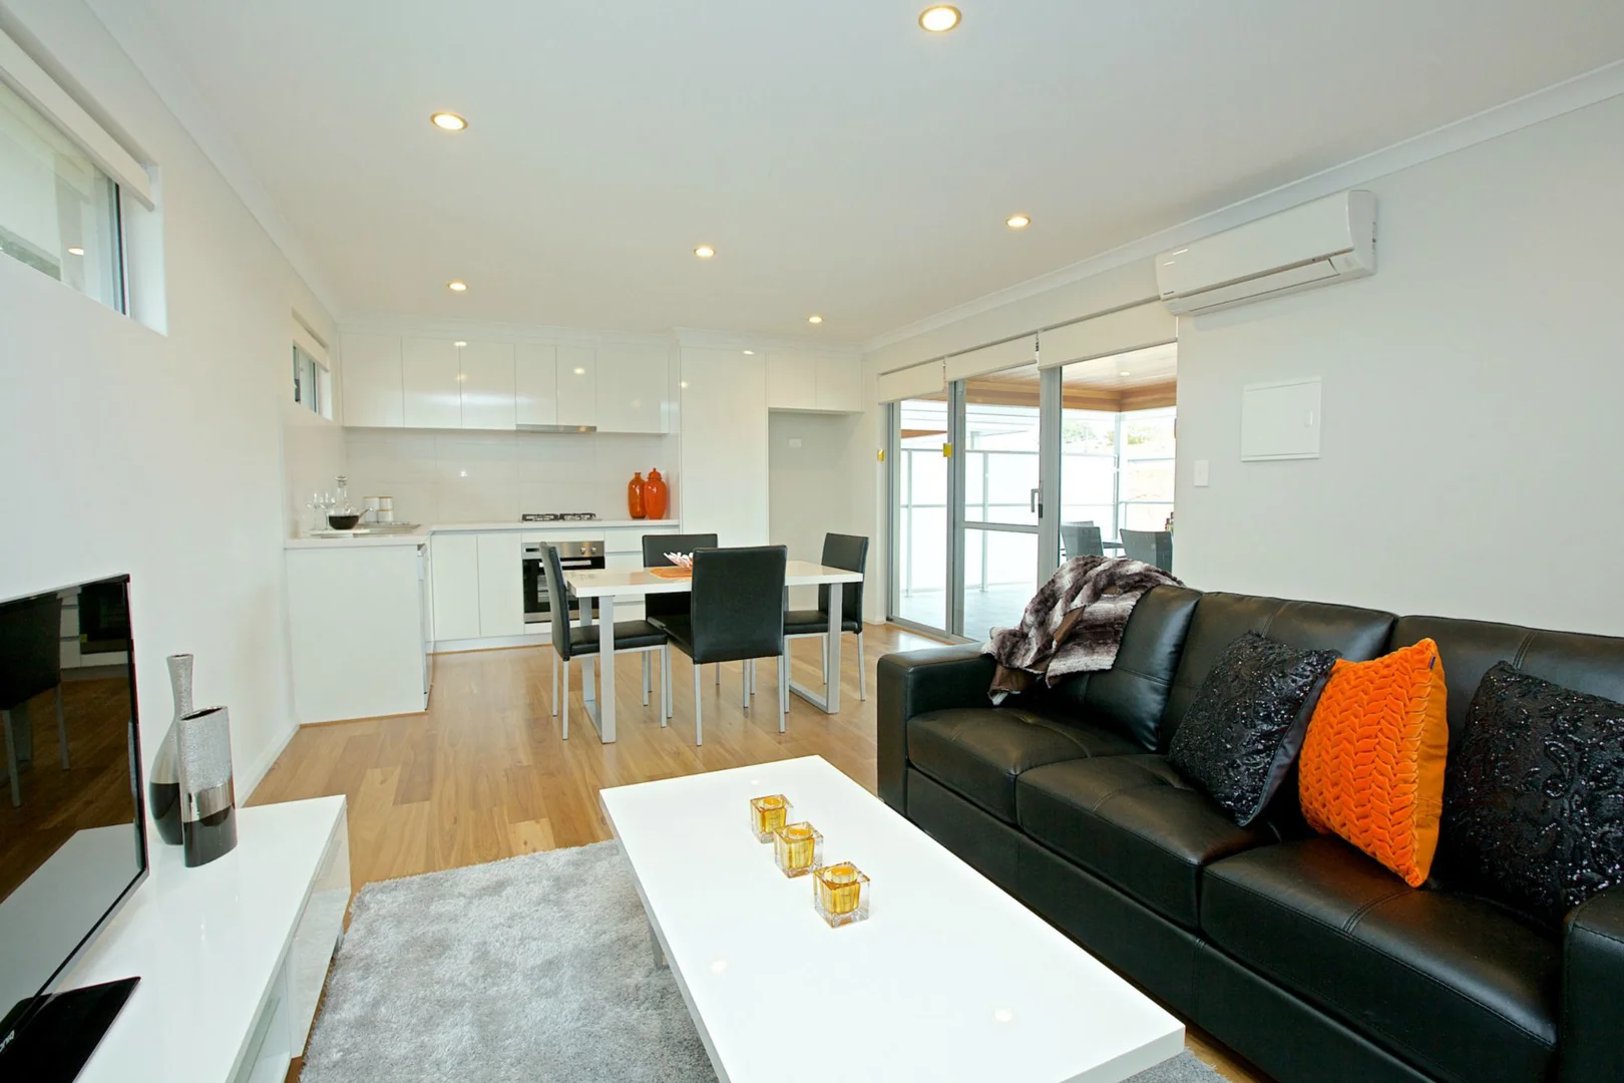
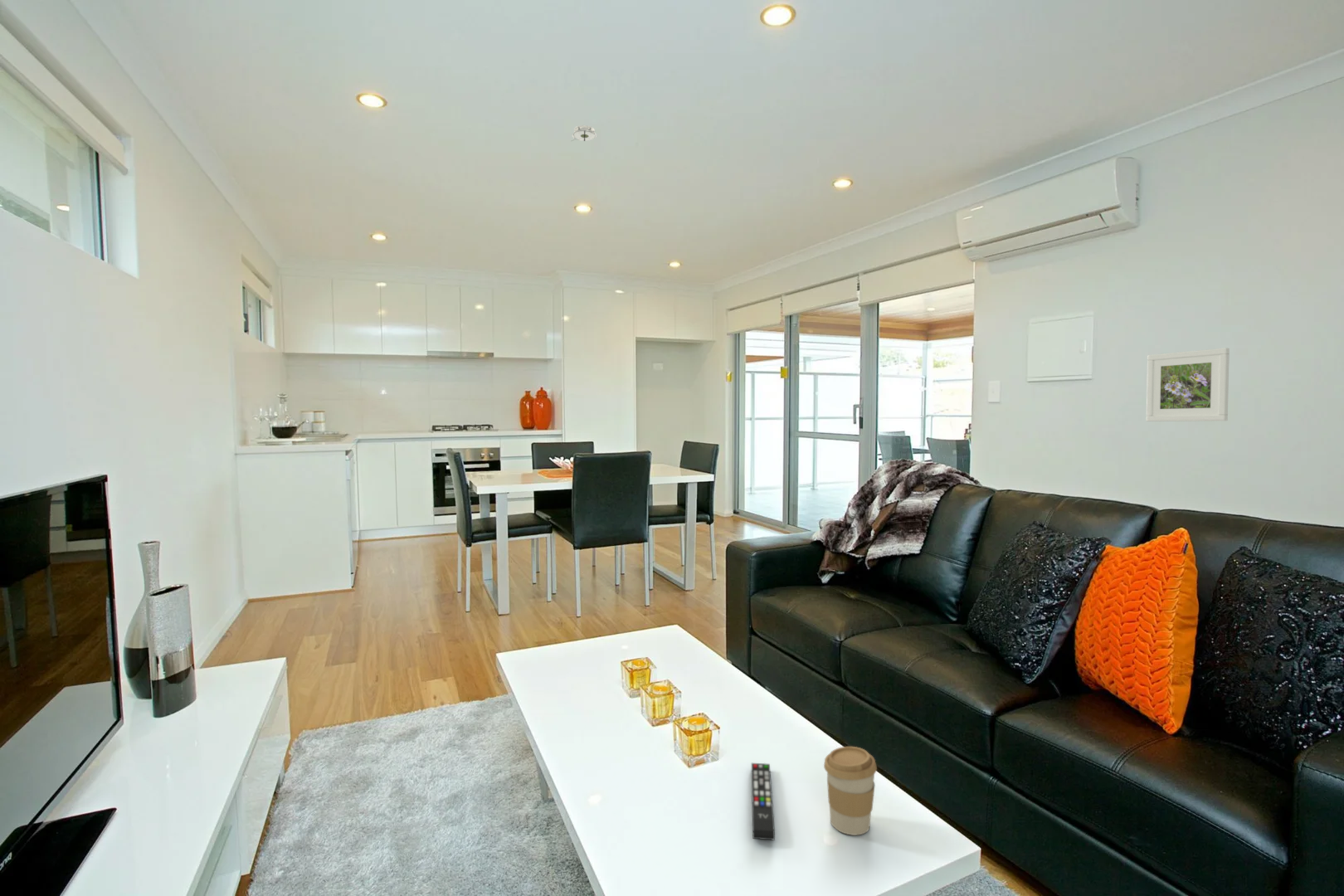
+ coffee cup [823,746,878,836]
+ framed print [1146,347,1230,422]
+ remote control [751,762,776,841]
+ smoke detector [571,124,598,142]
